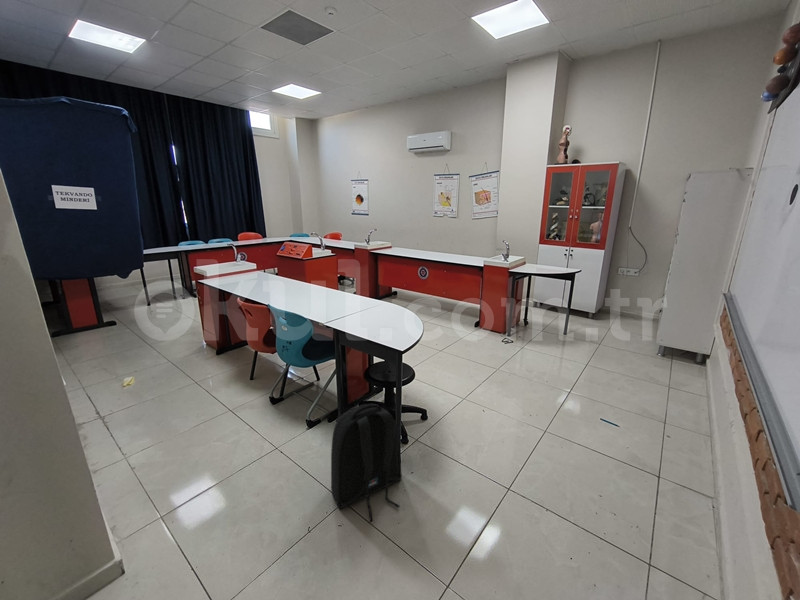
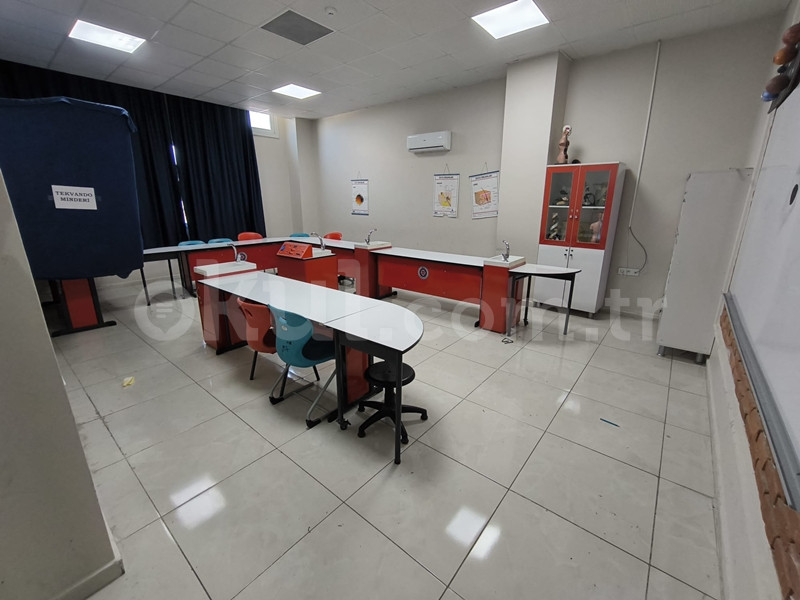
- backpack [330,403,403,523]
